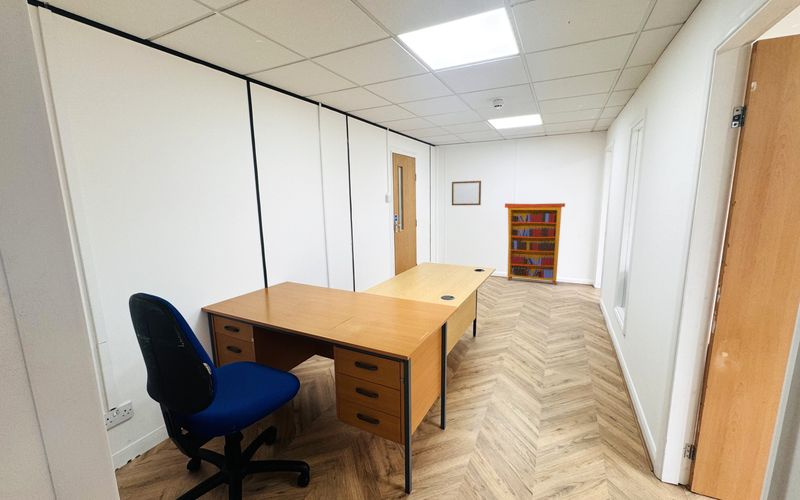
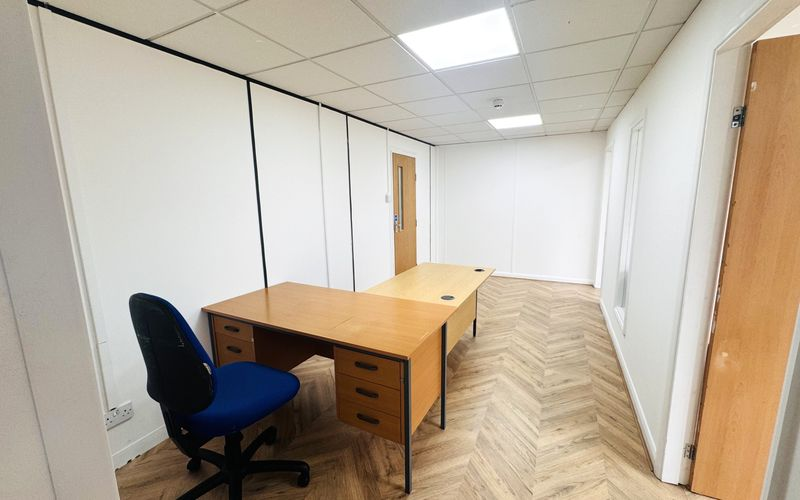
- writing board [451,180,482,206]
- bookcase [504,202,566,285]
